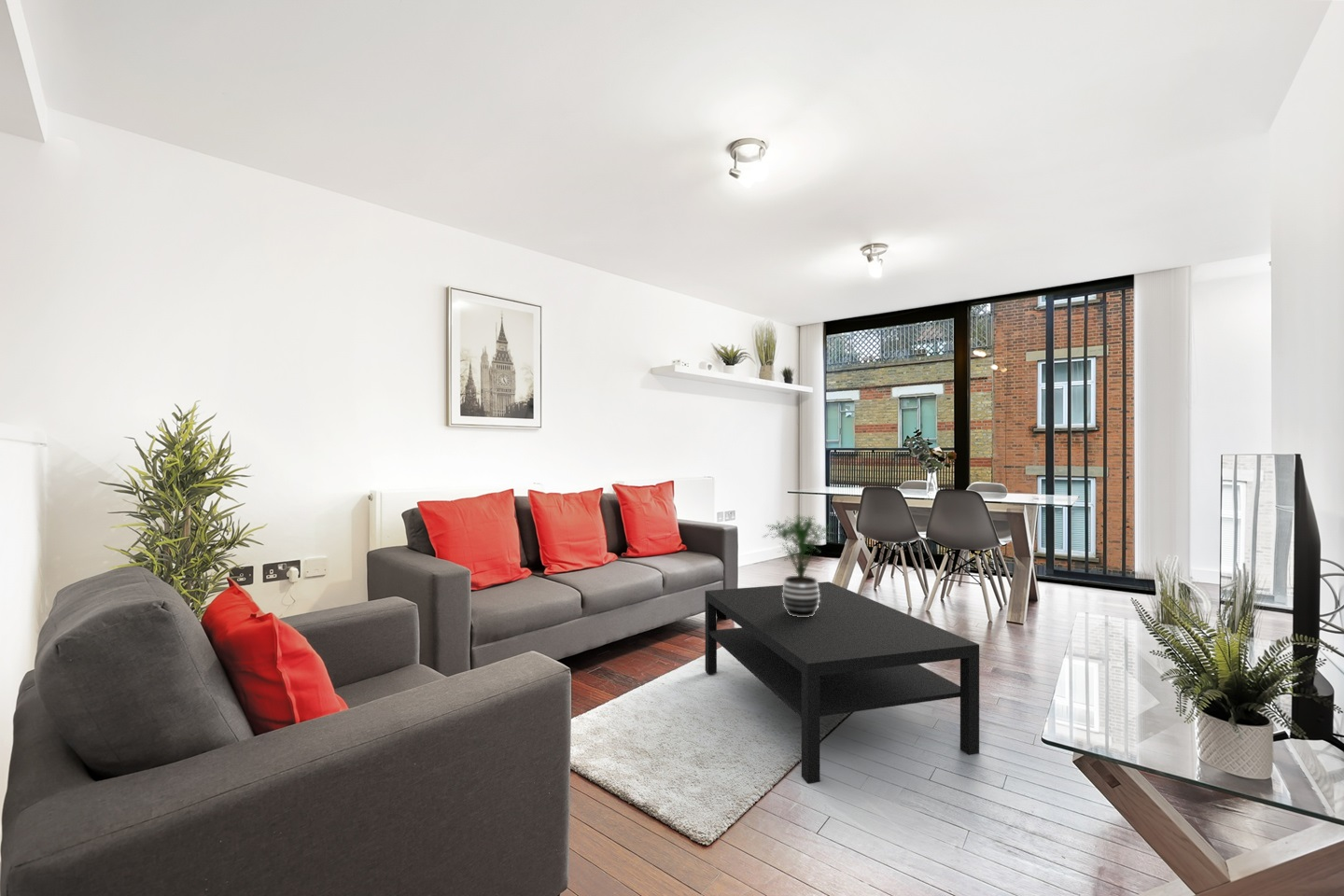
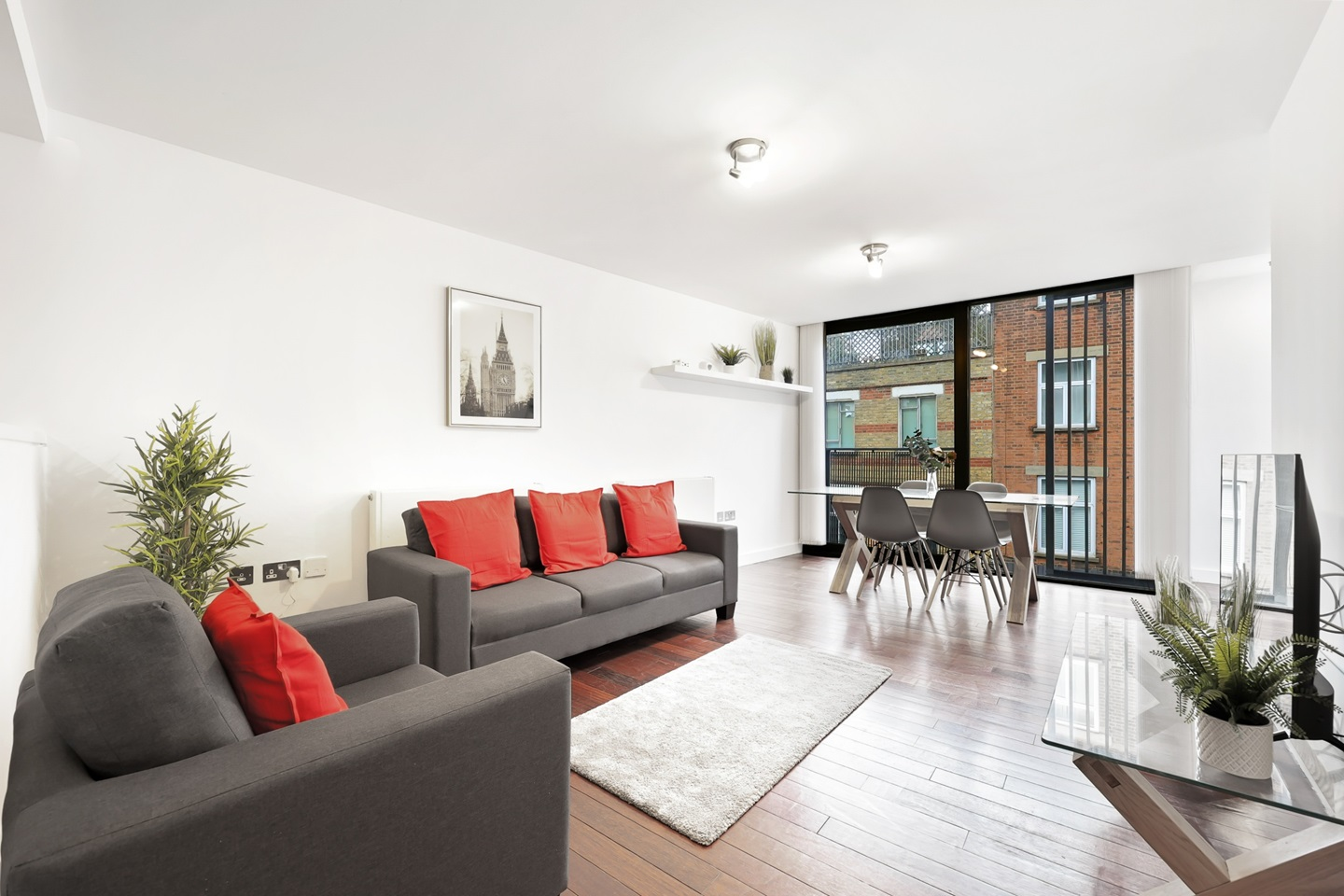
- potted plant [762,513,837,617]
- coffee table [704,581,980,784]
